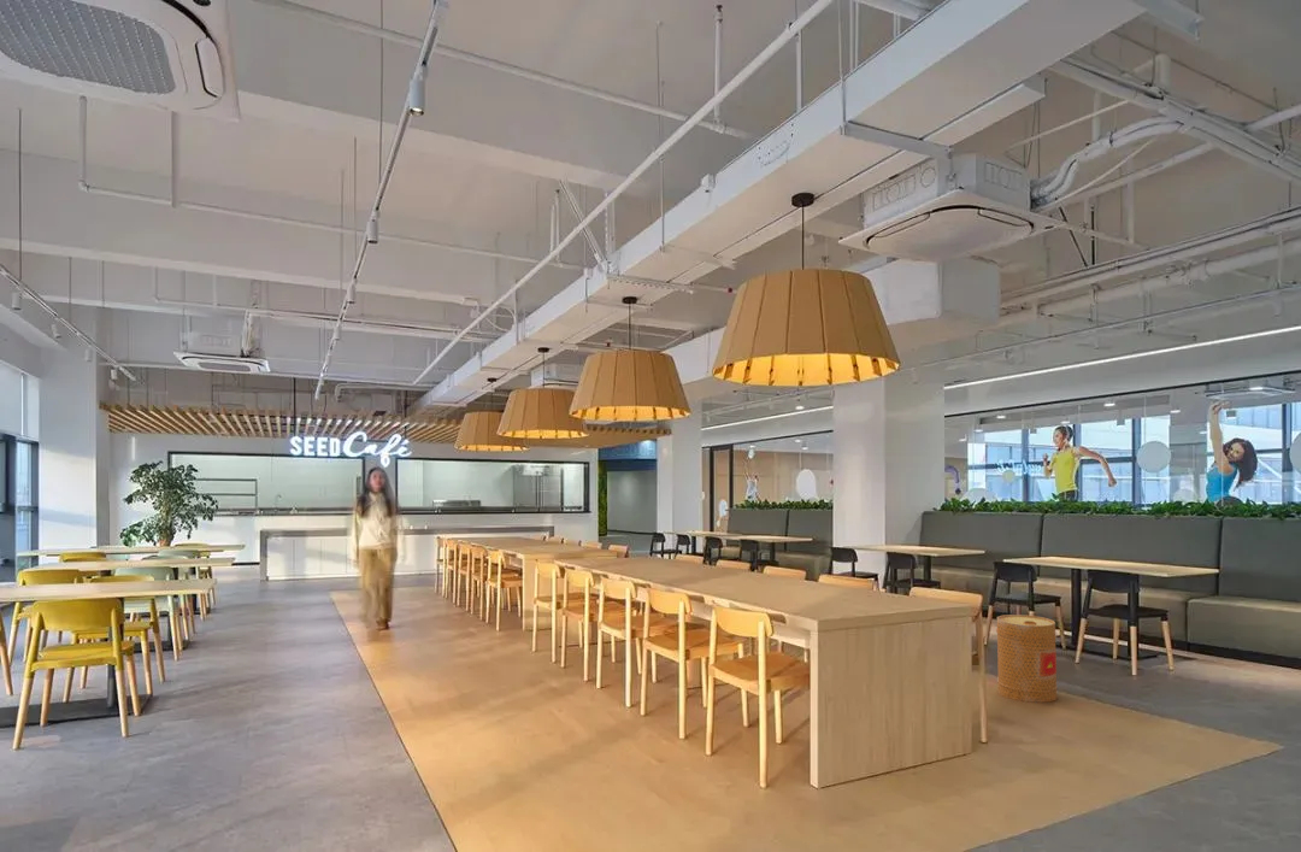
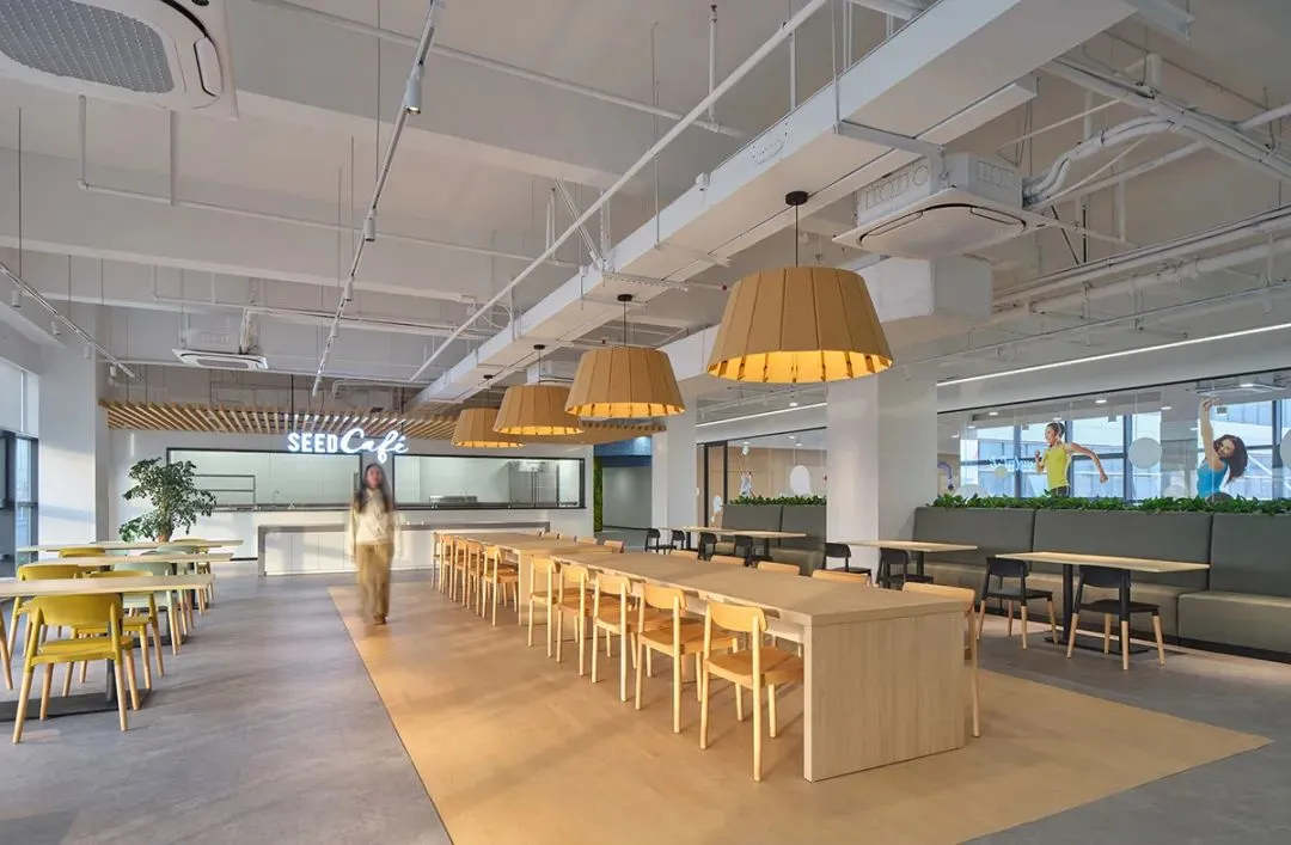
- basket [995,613,1059,704]
